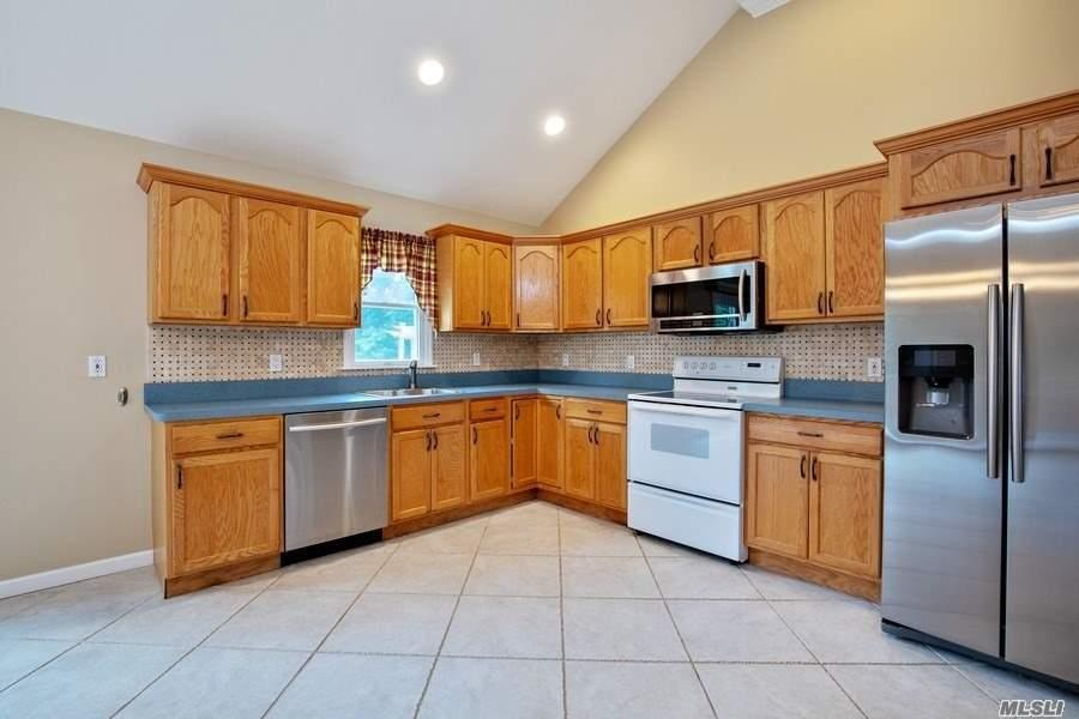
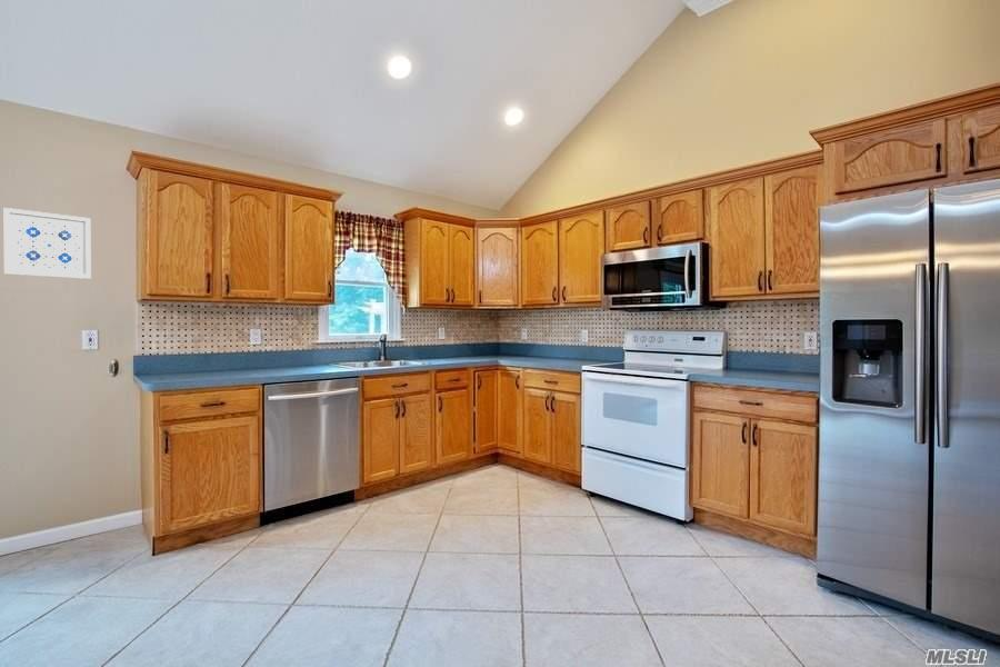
+ wall art [3,207,92,280]
